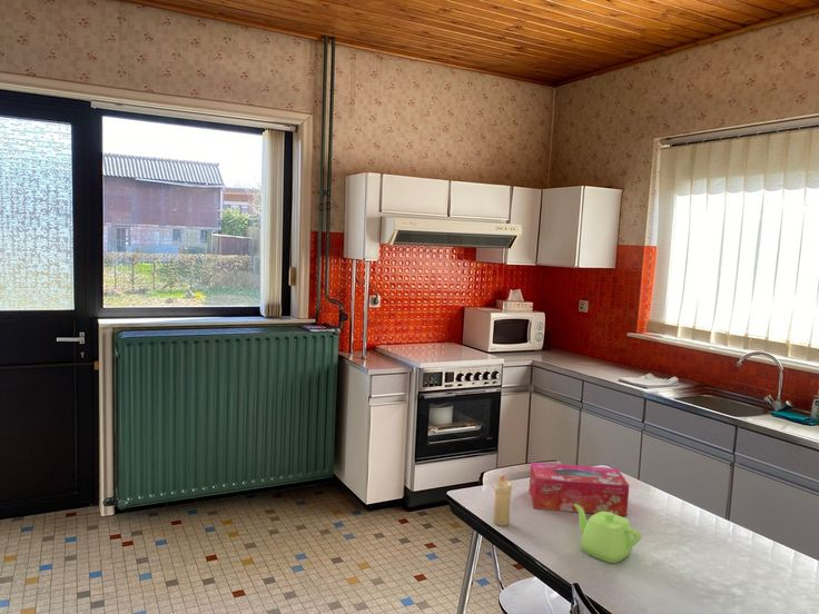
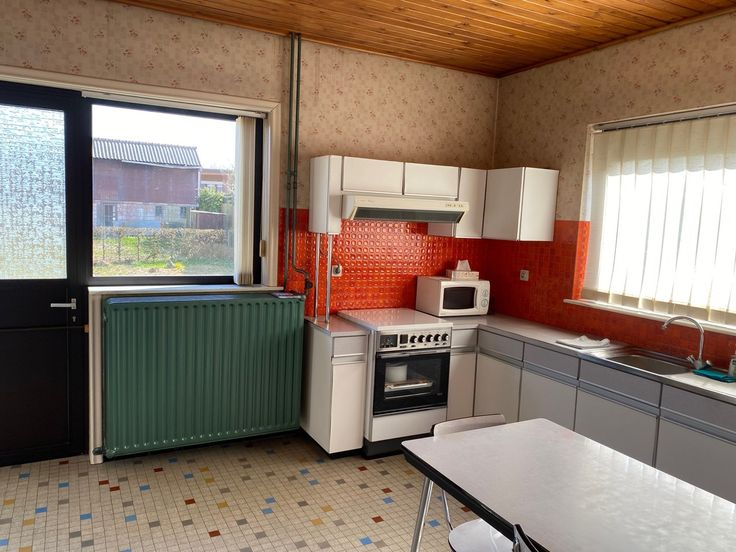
- candle [492,474,513,527]
- teapot [574,504,642,564]
- tissue box [529,462,630,517]
